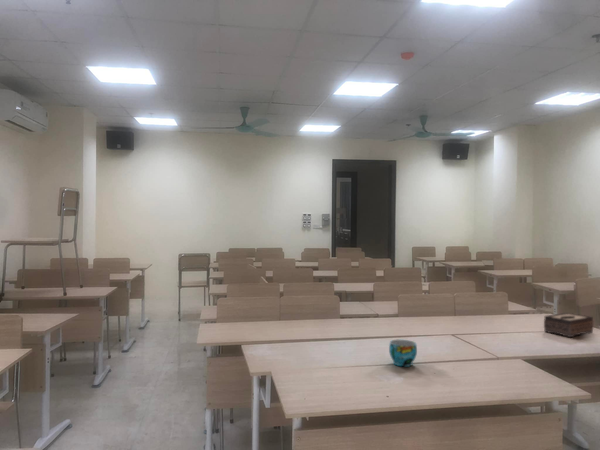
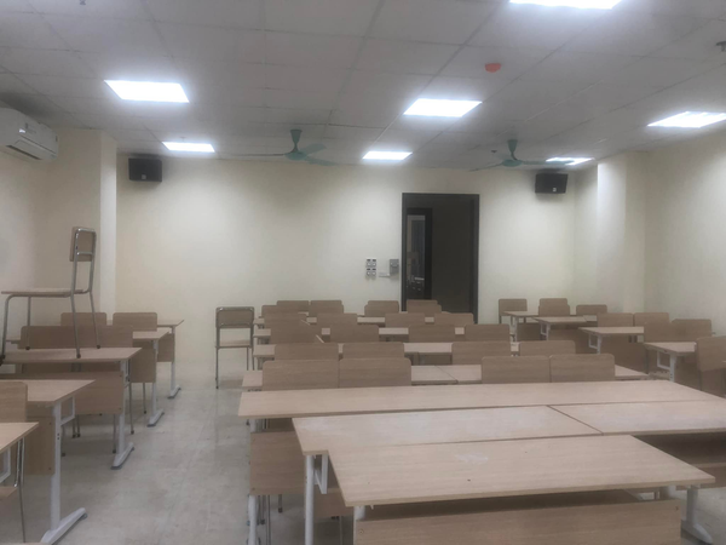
- tissue box [543,312,594,338]
- cup [388,339,418,368]
